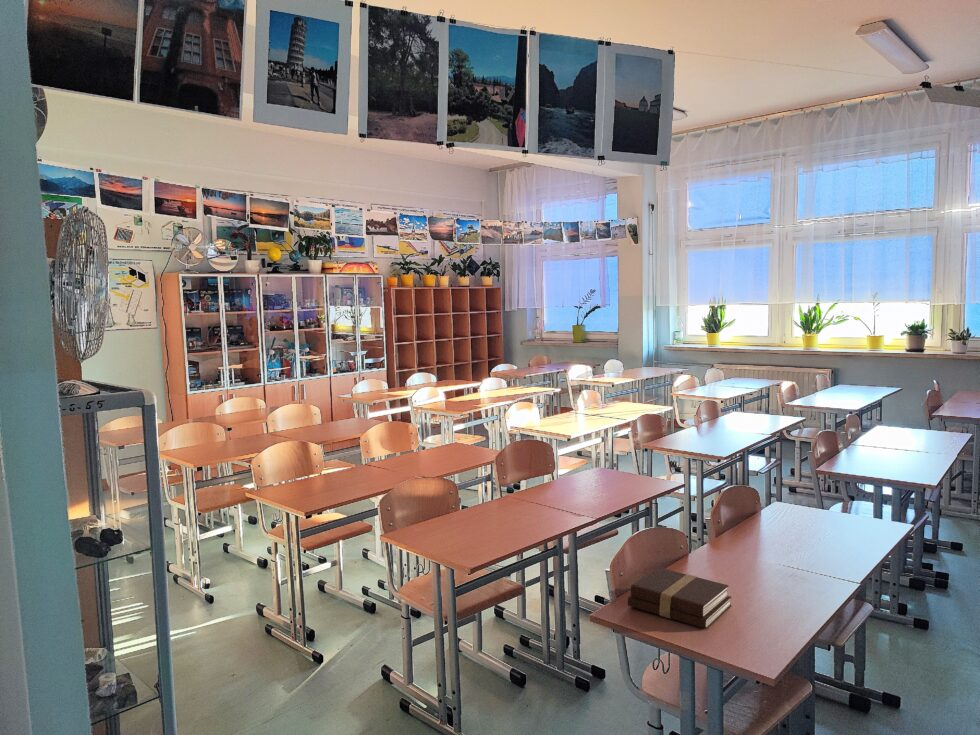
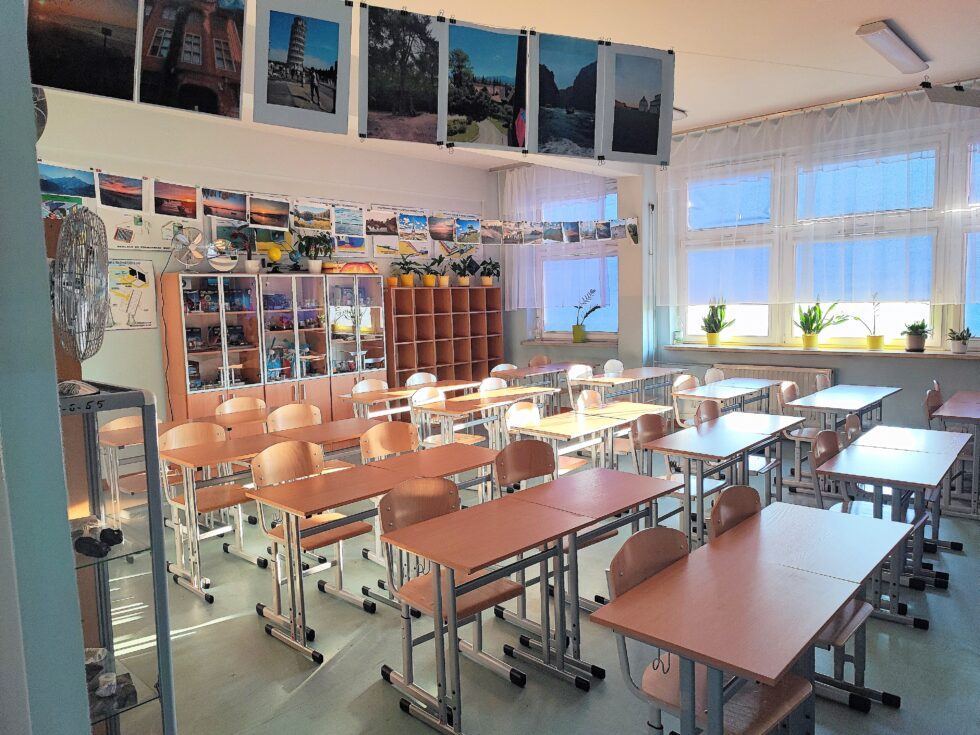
- book [627,566,732,630]
